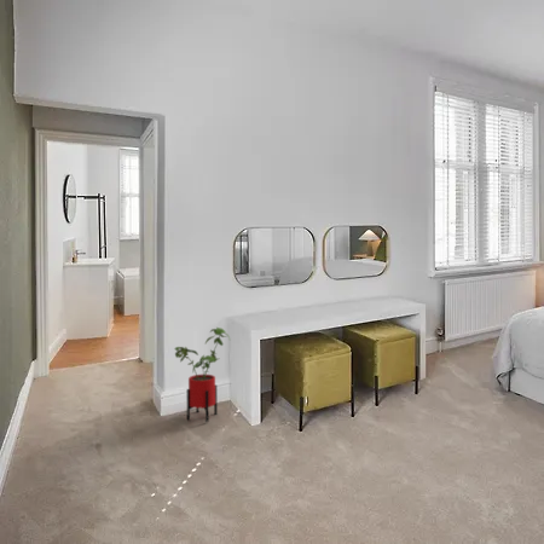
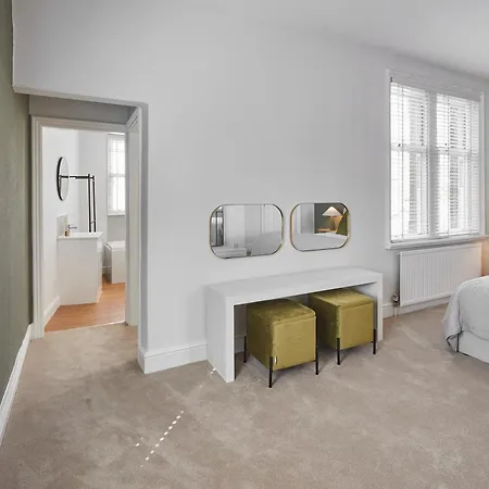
- house plant [173,326,231,423]
